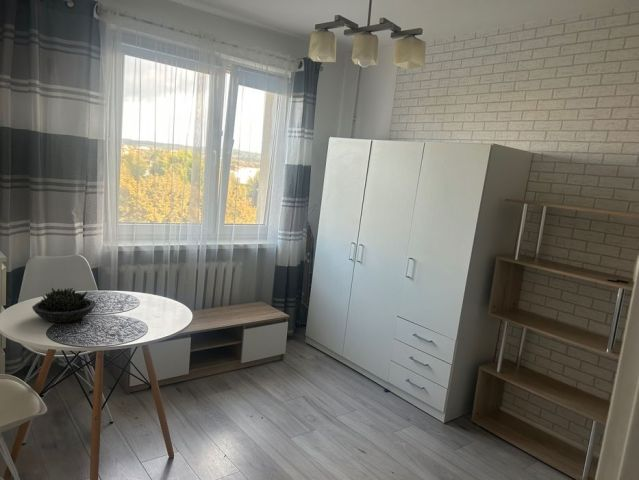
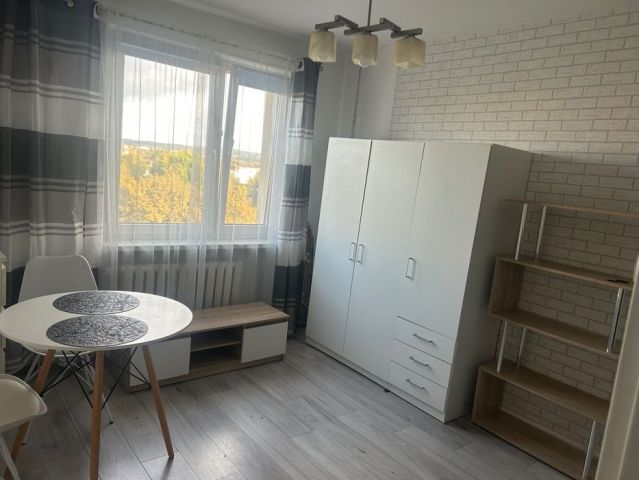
- succulent plant [31,287,97,324]
